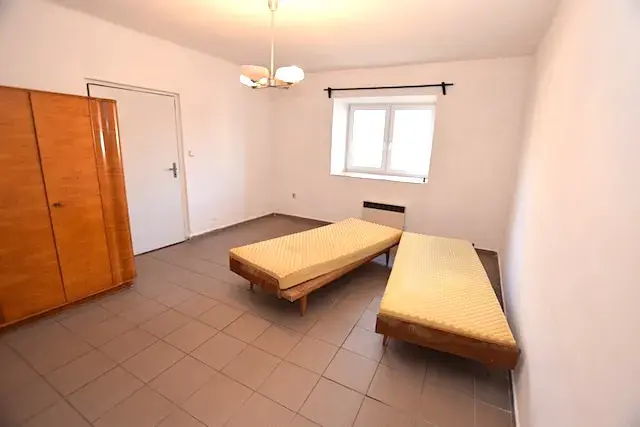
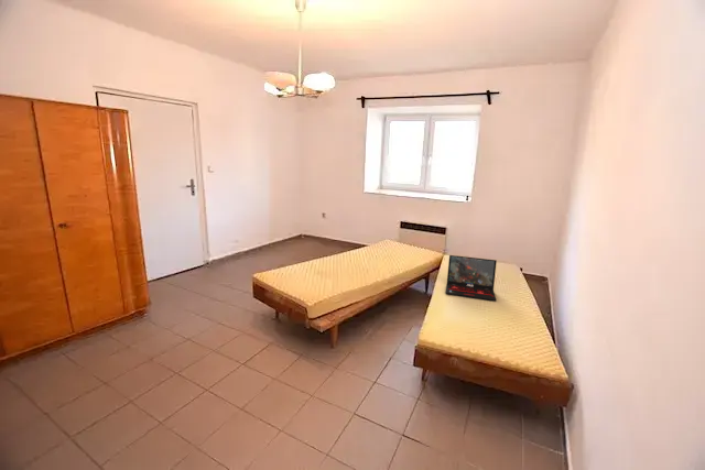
+ laptop [444,254,498,302]
